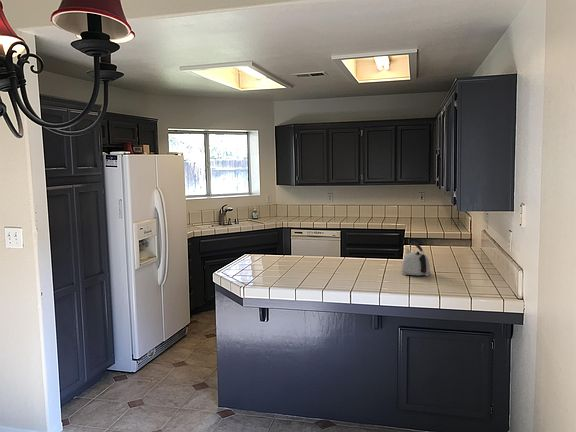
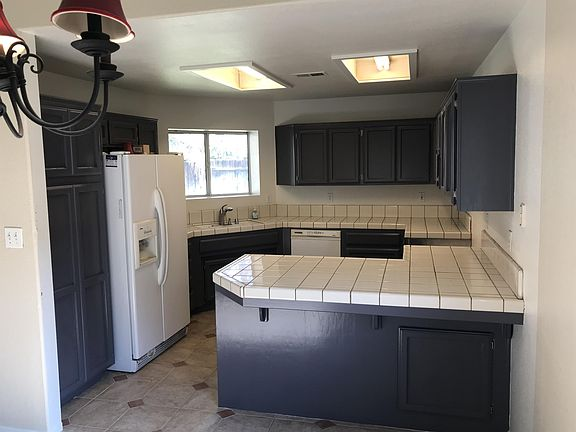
- kettle [401,240,431,277]
